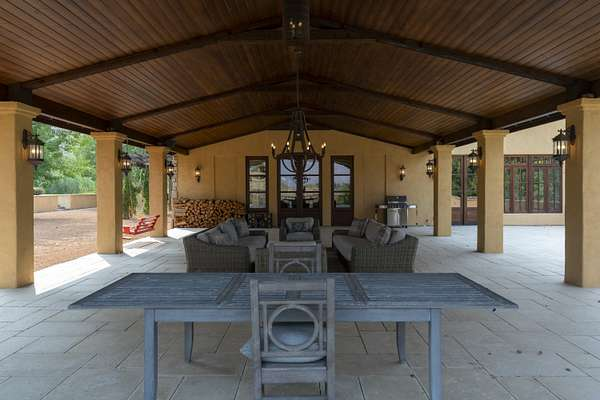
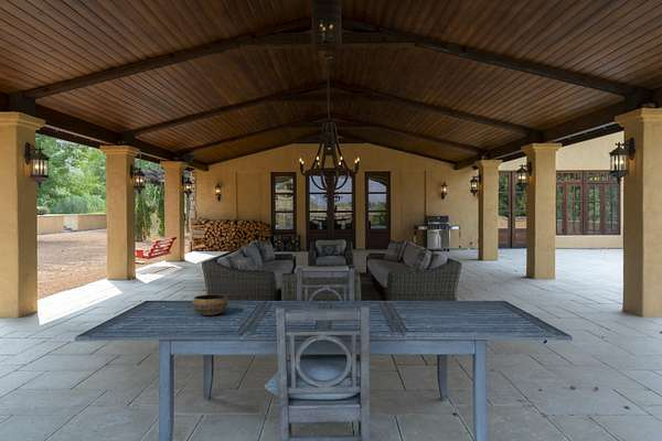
+ bowl [191,293,228,316]
